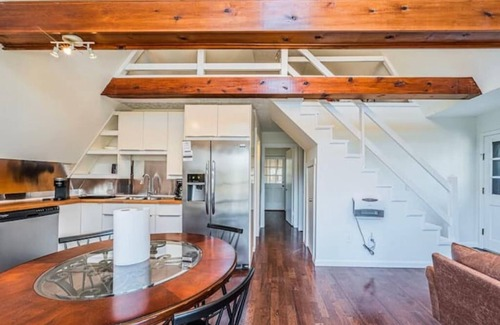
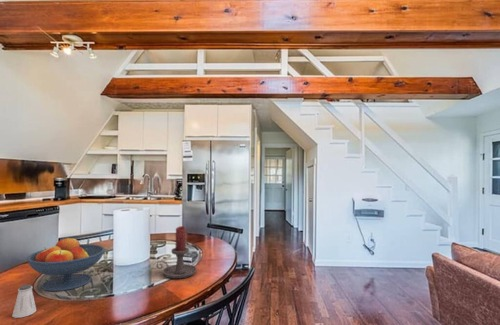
+ saltshaker [11,283,37,319]
+ fruit bowl [26,236,106,292]
+ candle holder [155,225,198,280]
